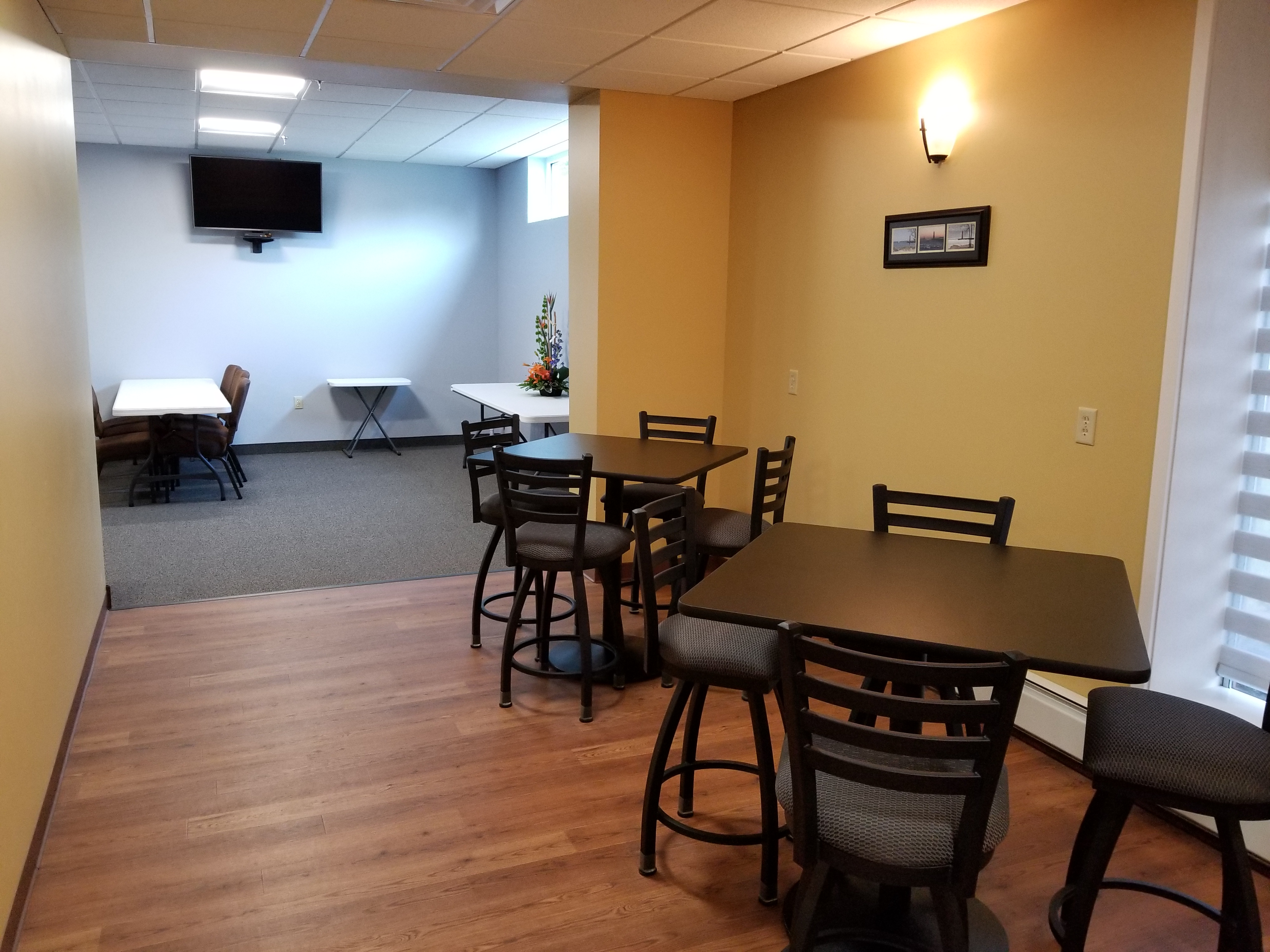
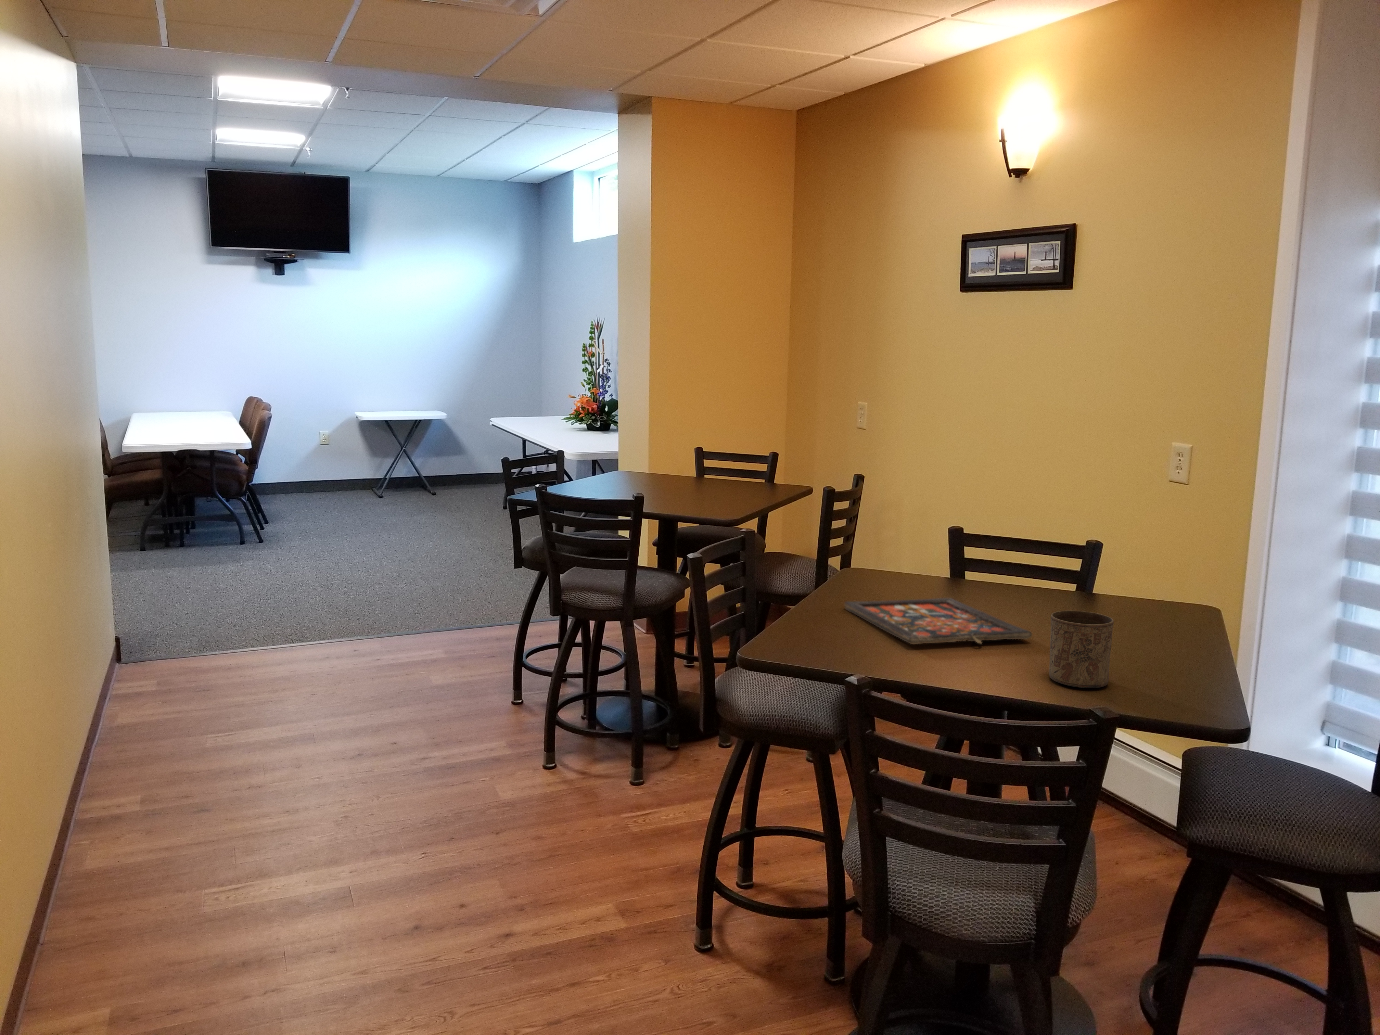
+ cup [1049,610,1114,688]
+ board game [844,598,1032,645]
